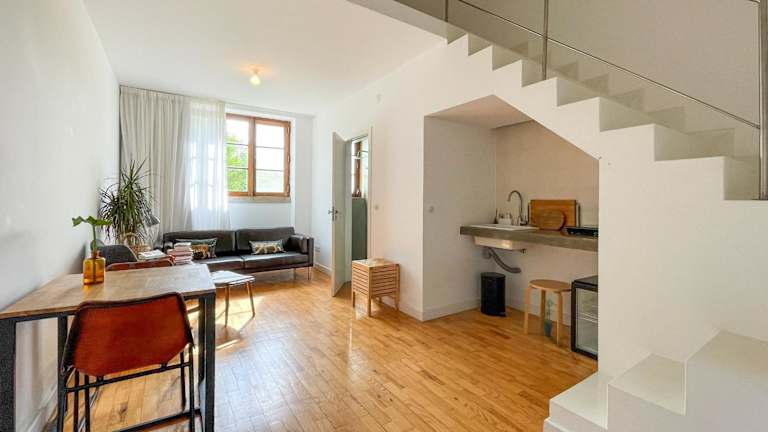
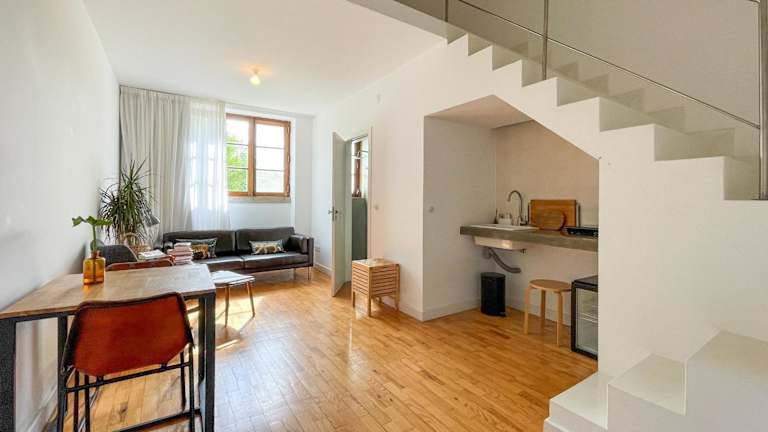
- potted plant [538,297,558,337]
